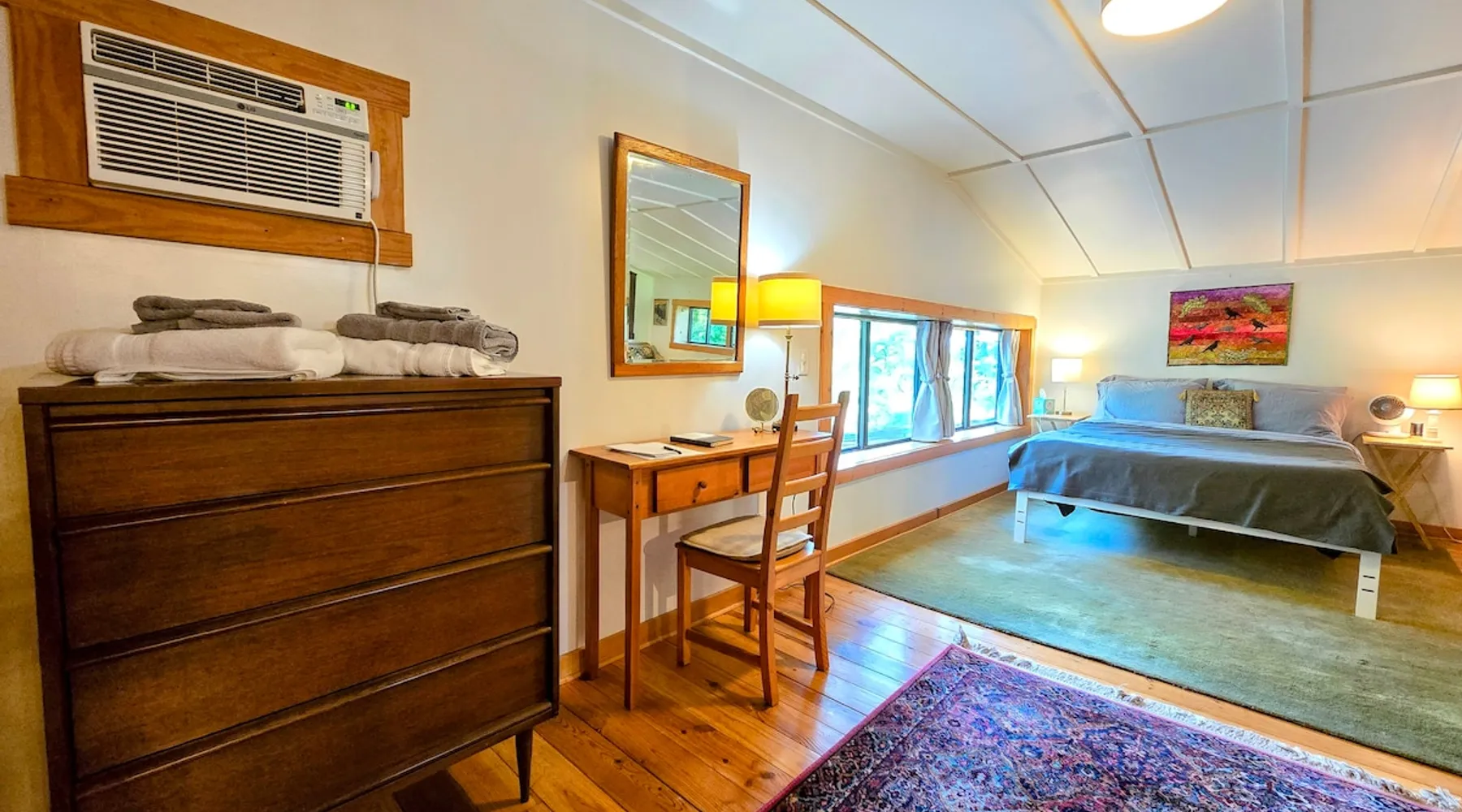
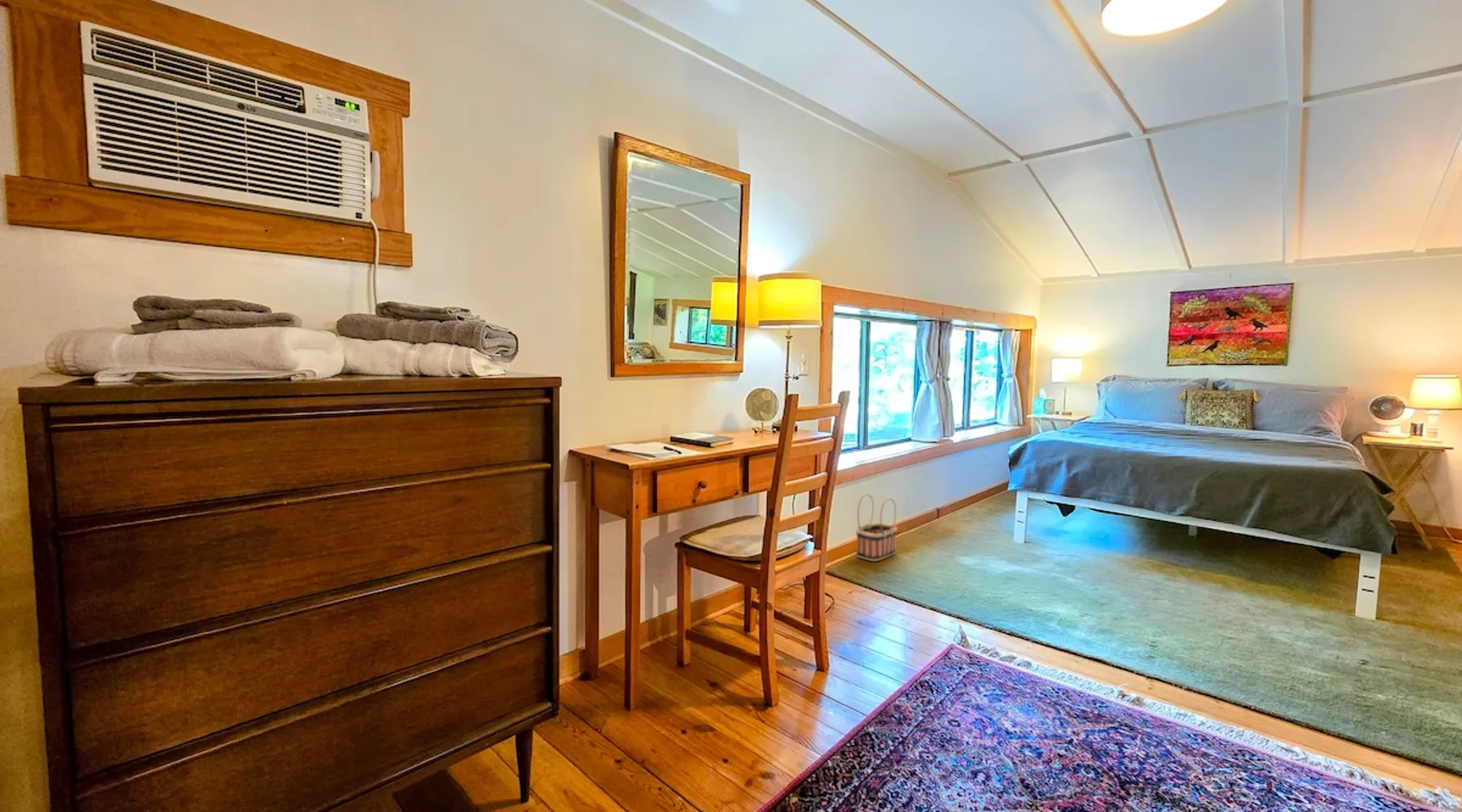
+ basket [855,494,898,562]
